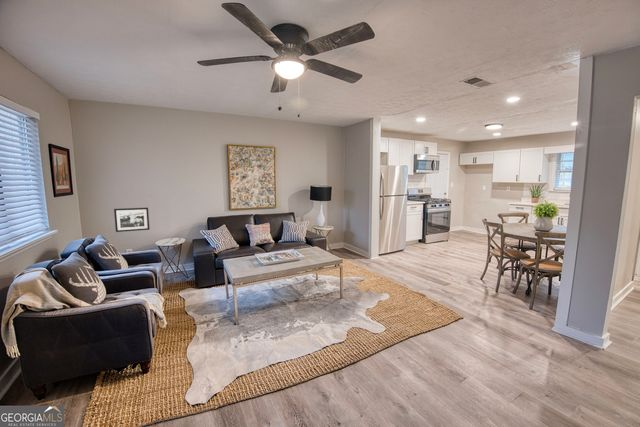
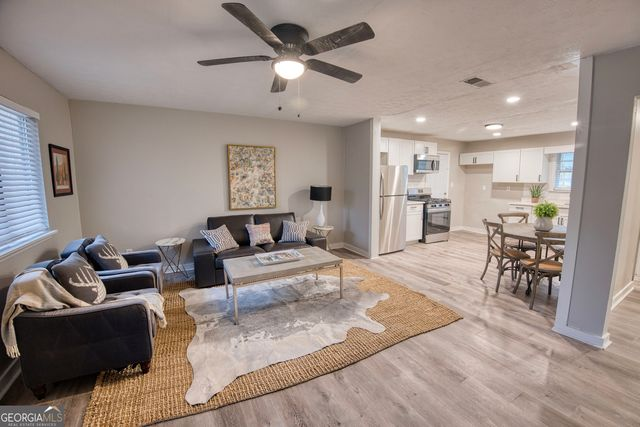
- picture frame [113,207,151,233]
